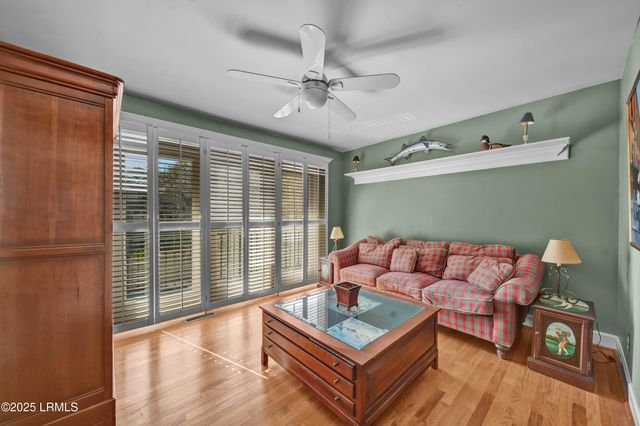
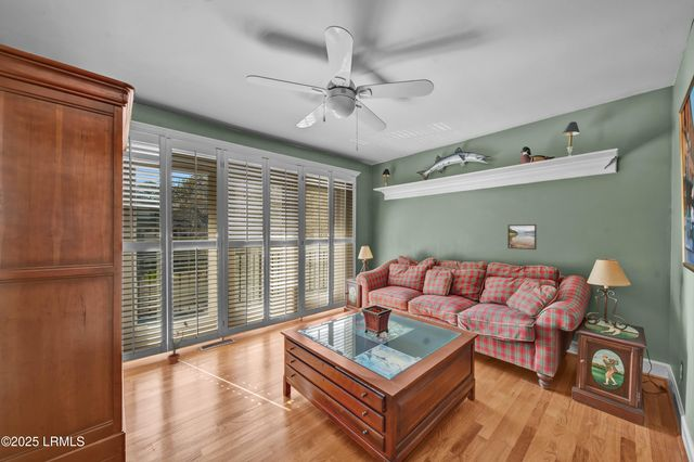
+ potted plant [162,321,189,365]
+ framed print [506,223,538,251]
